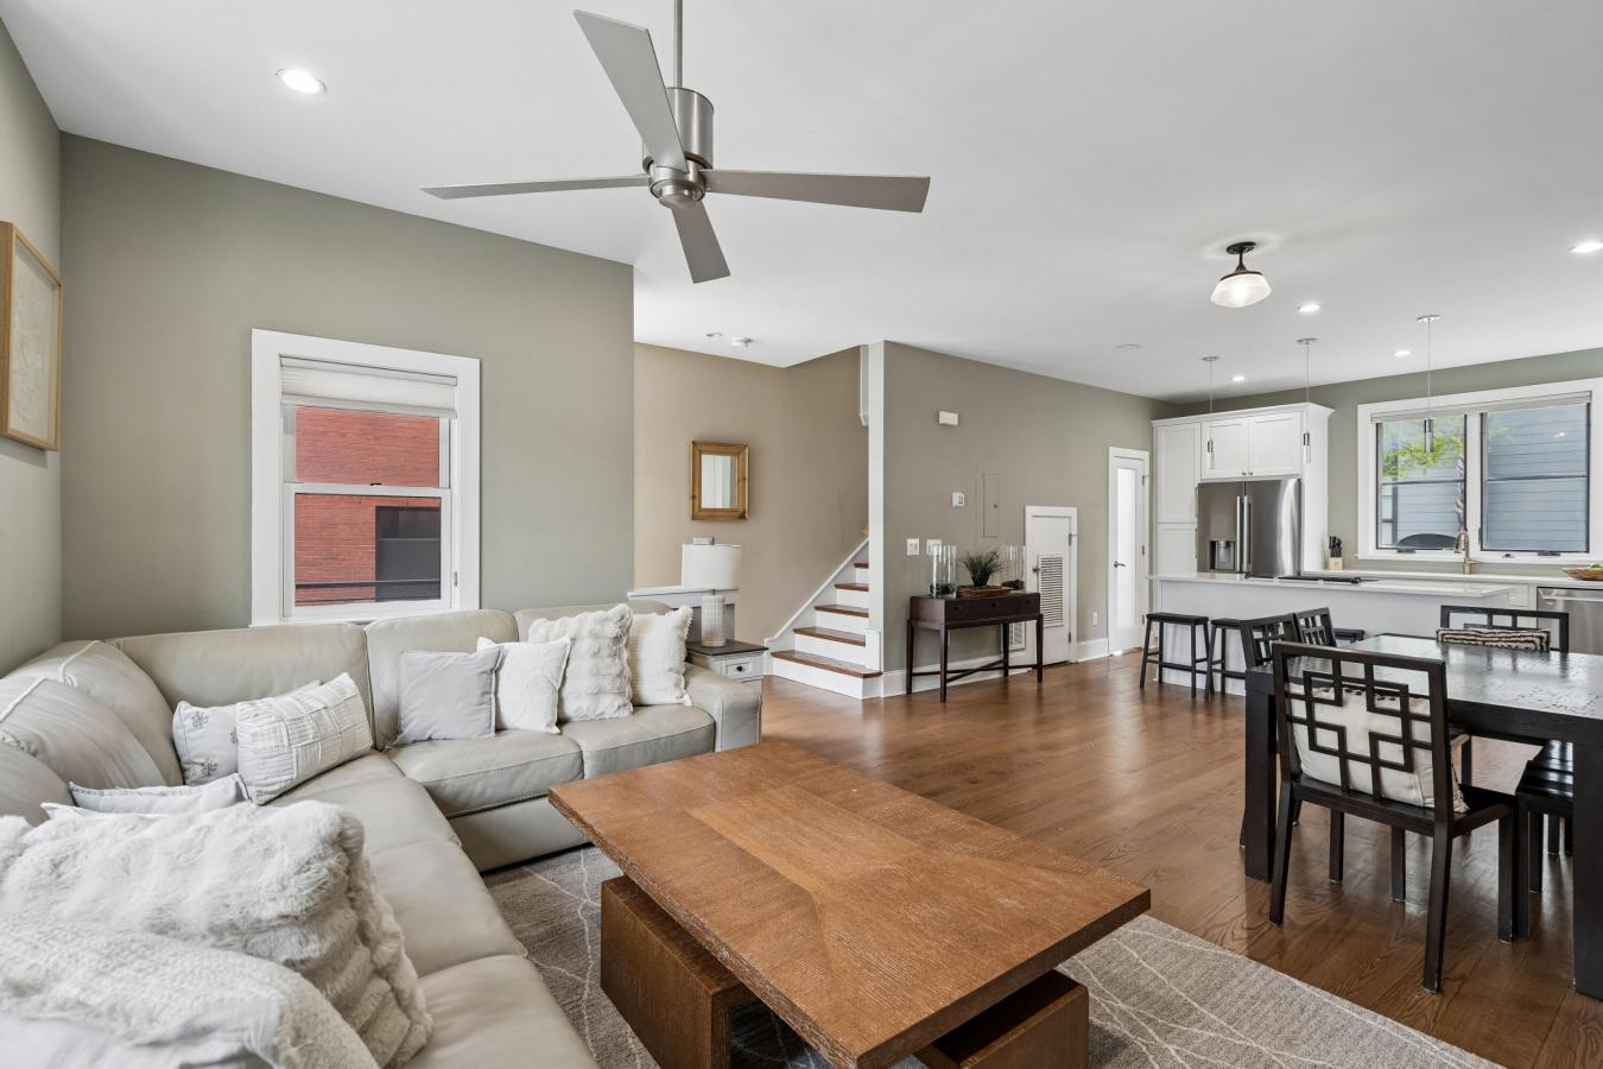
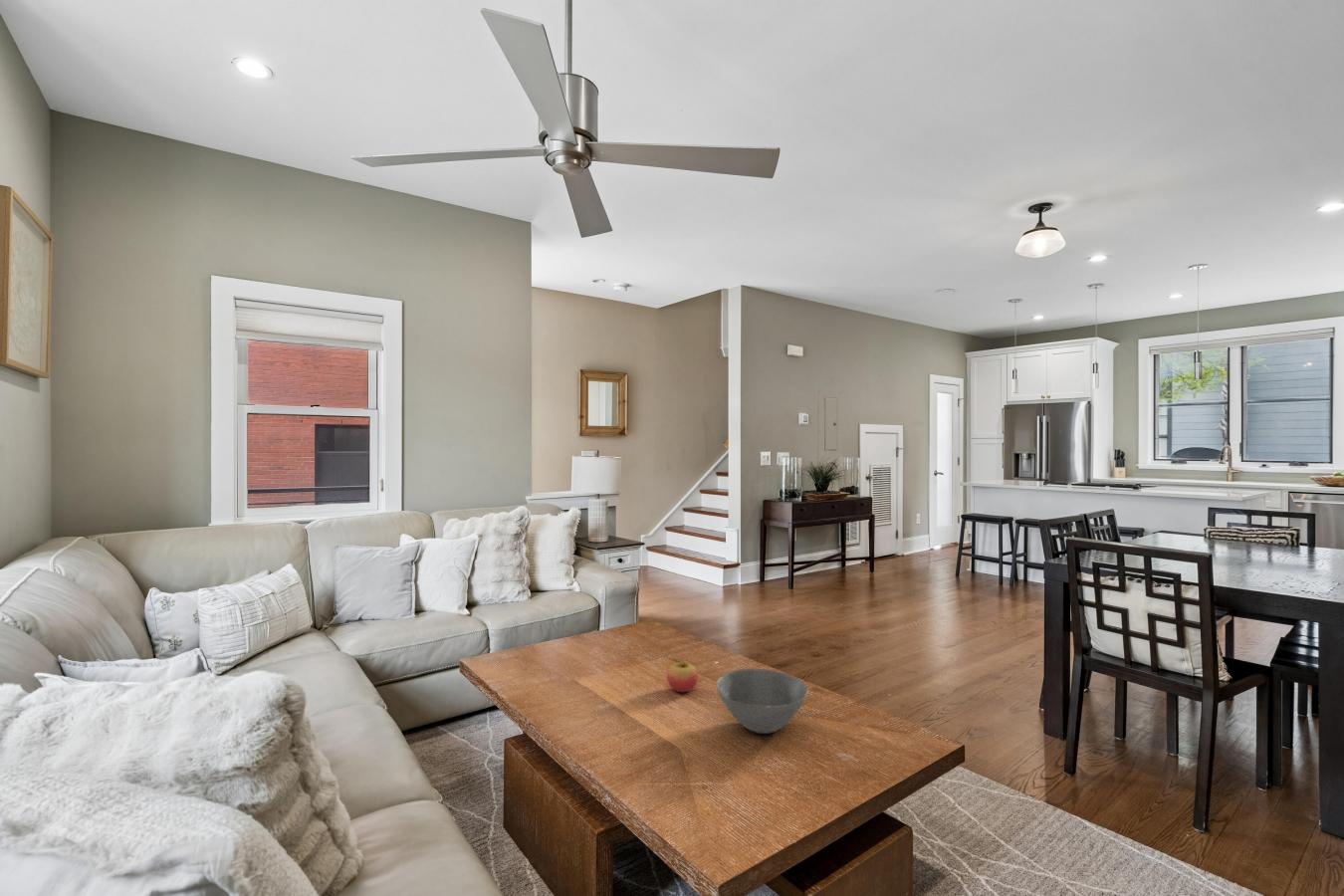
+ bowl [715,668,809,735]
+ fruit [666,657,699,693]
